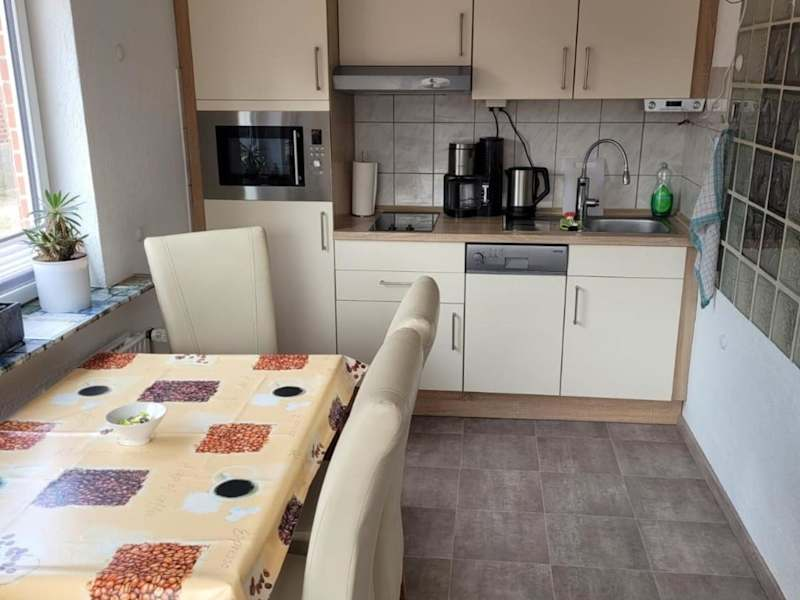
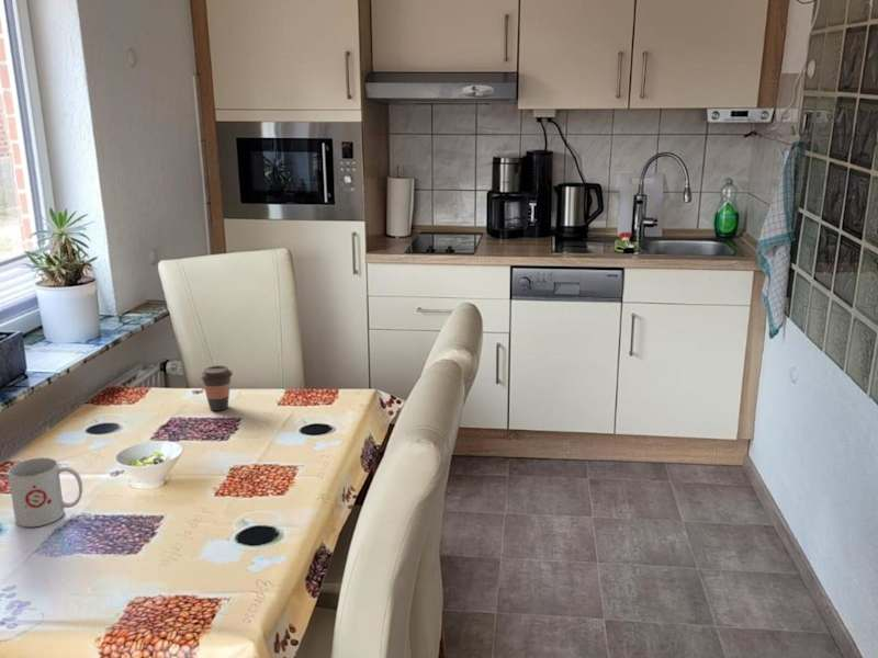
+ coffee cup [199,364,234,412]
+ mug [7,456,83,527]
